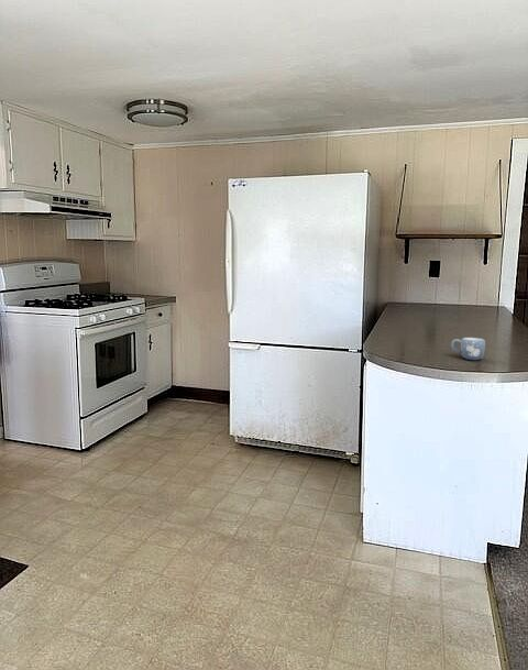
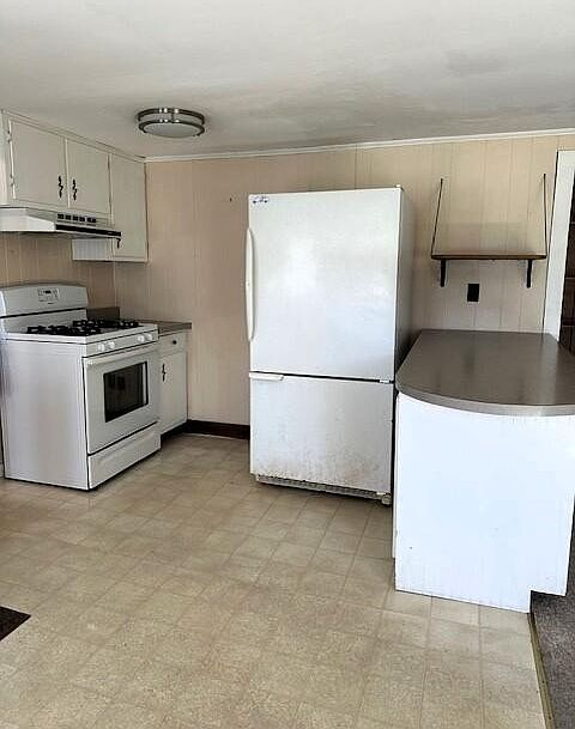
- mug [450,337,486,361]
